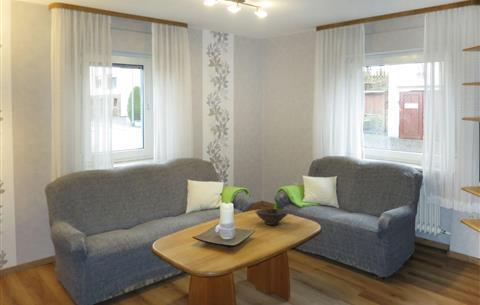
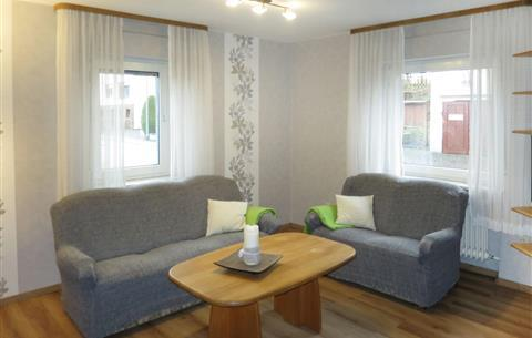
- bowl [254,208,290,226]
